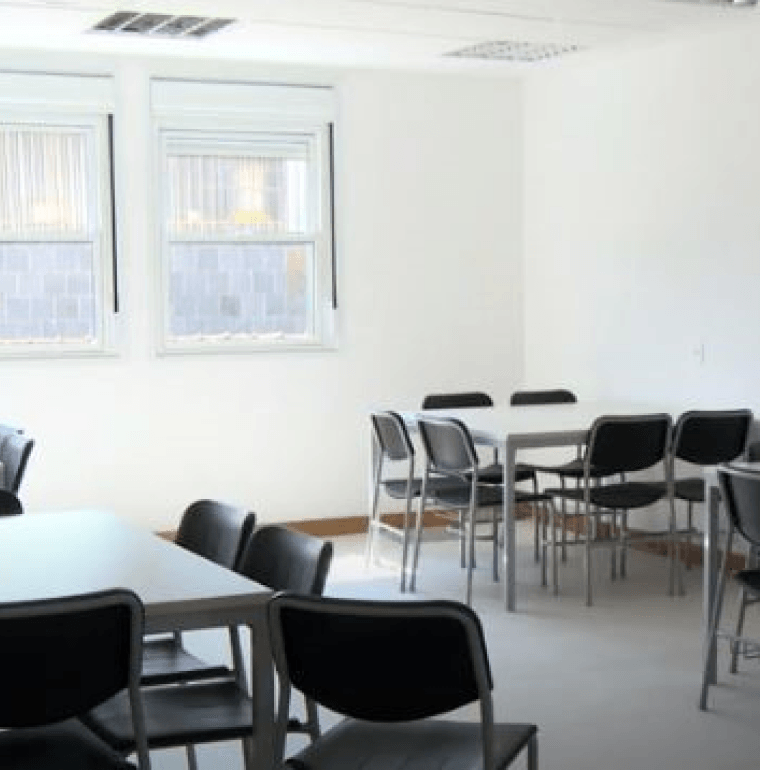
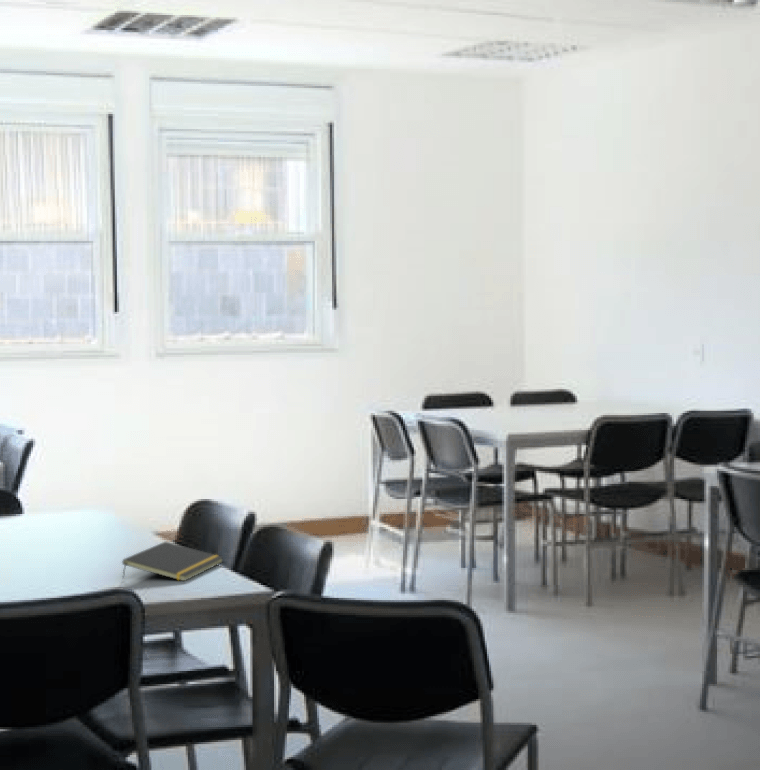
+ notepad [121,540,225,582]
